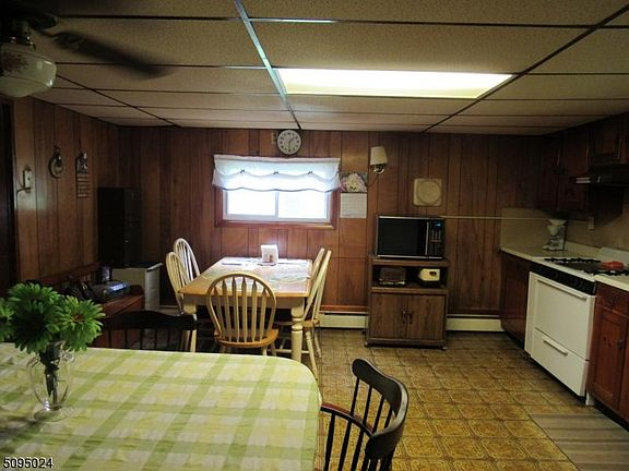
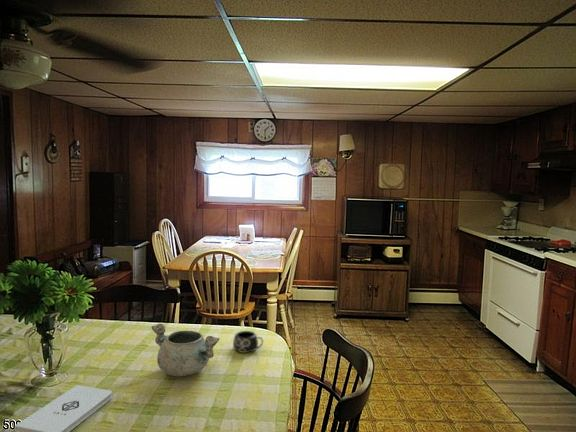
+ decorative bowl [150,323,220,377]
+ notepad [14,384,113,432]
+ mug [232,330,264,354]
